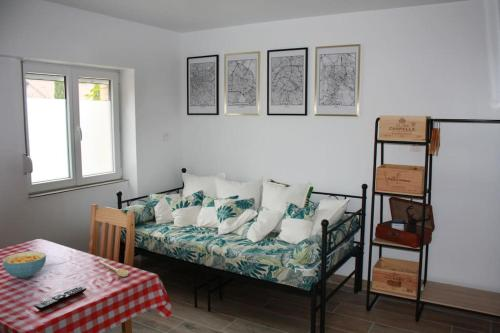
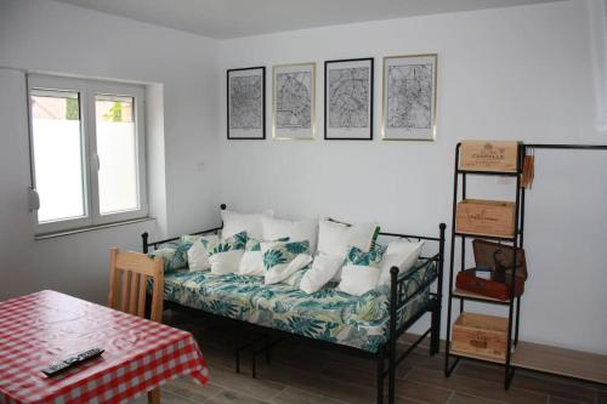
- spoon [98,260,129,278]
- cereal bowl [2,251,47,279]
